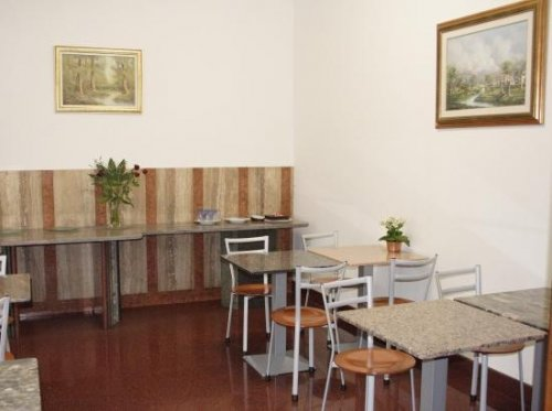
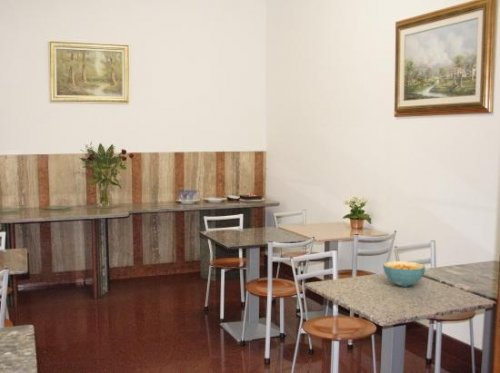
+ cereal bowl [382,260,426,288]
